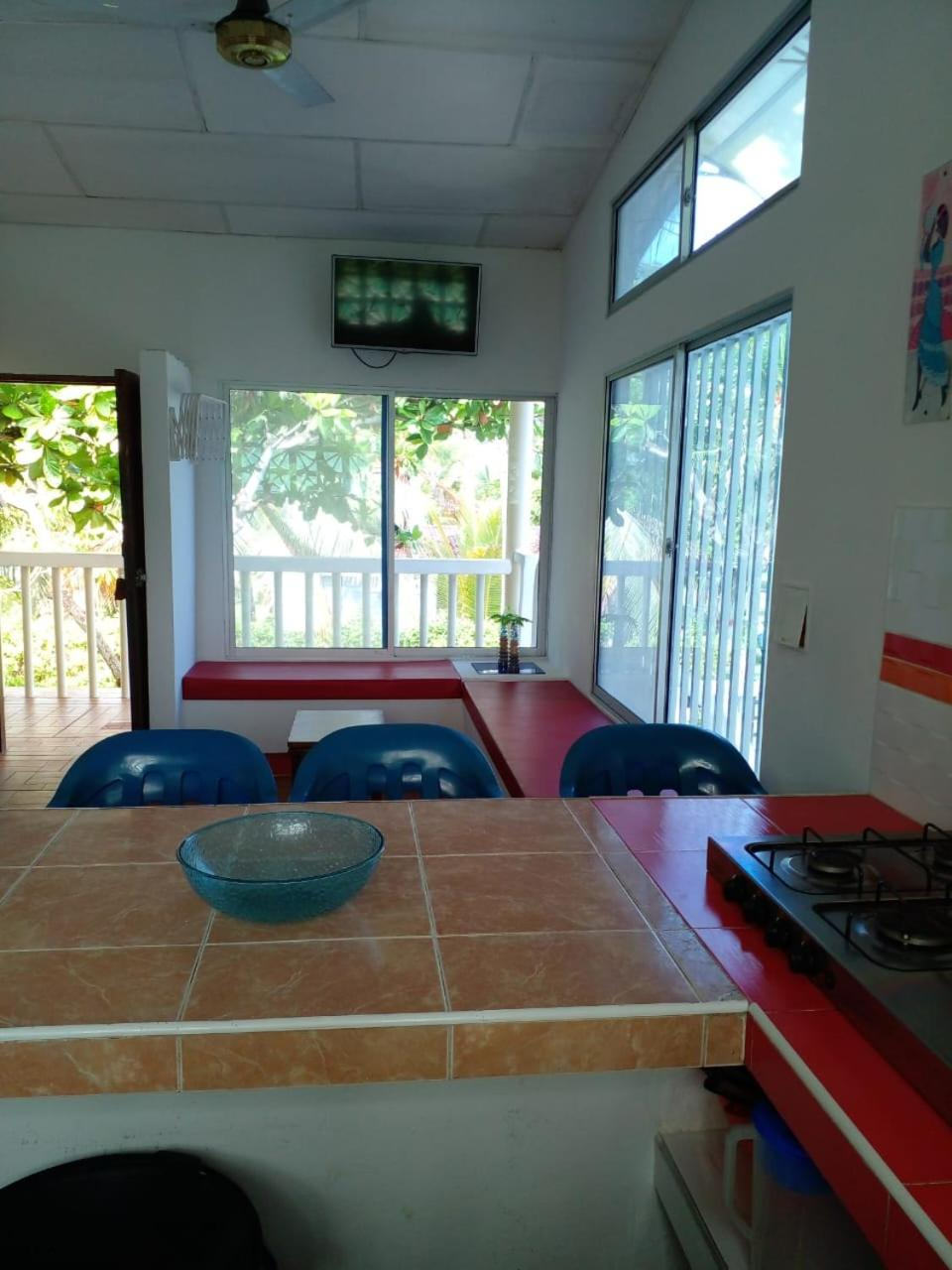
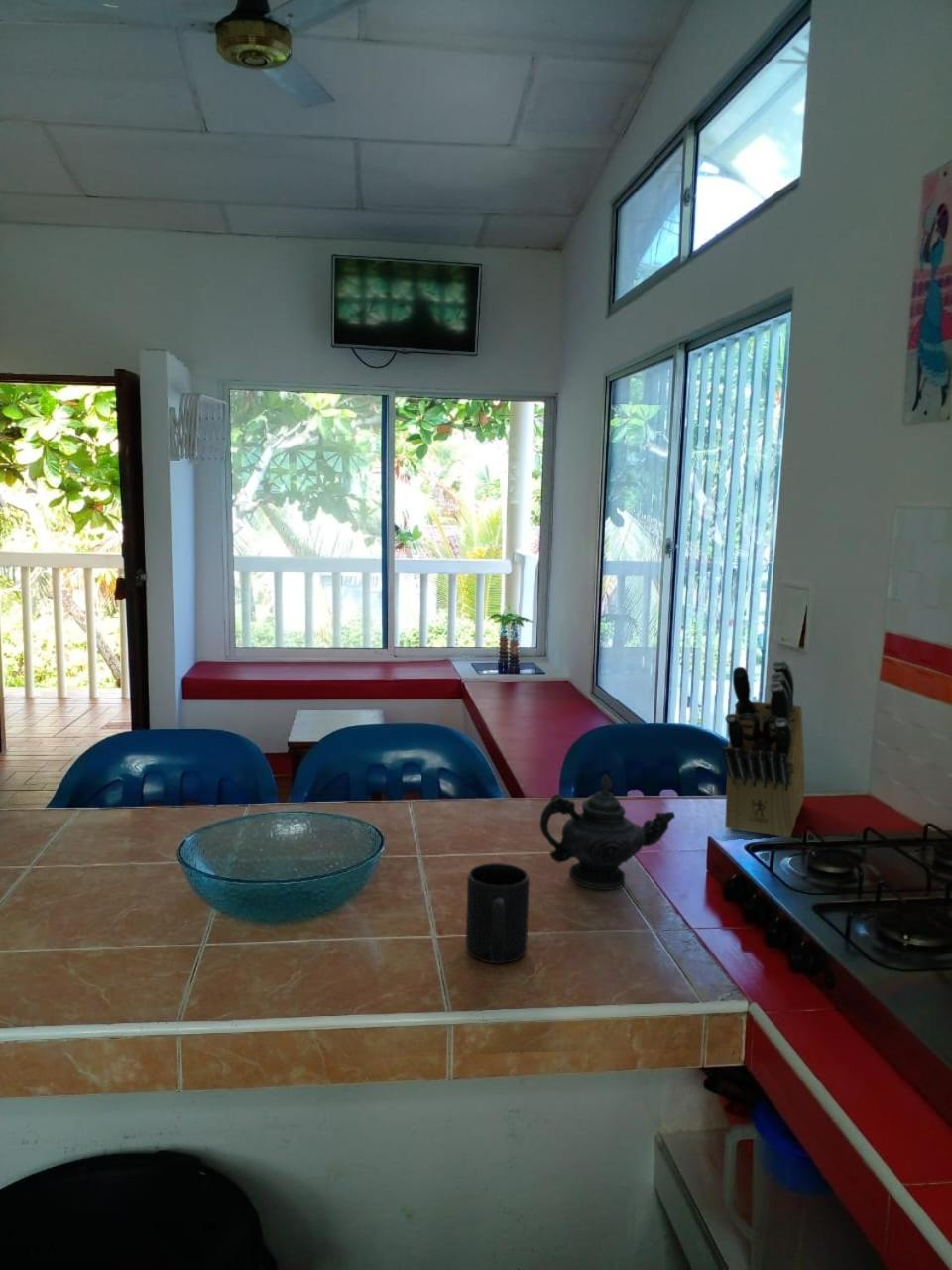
+ teapot [539,774,676,891]
+ knife block [722,659,806,838]
+ mug [465,862,531,964]
